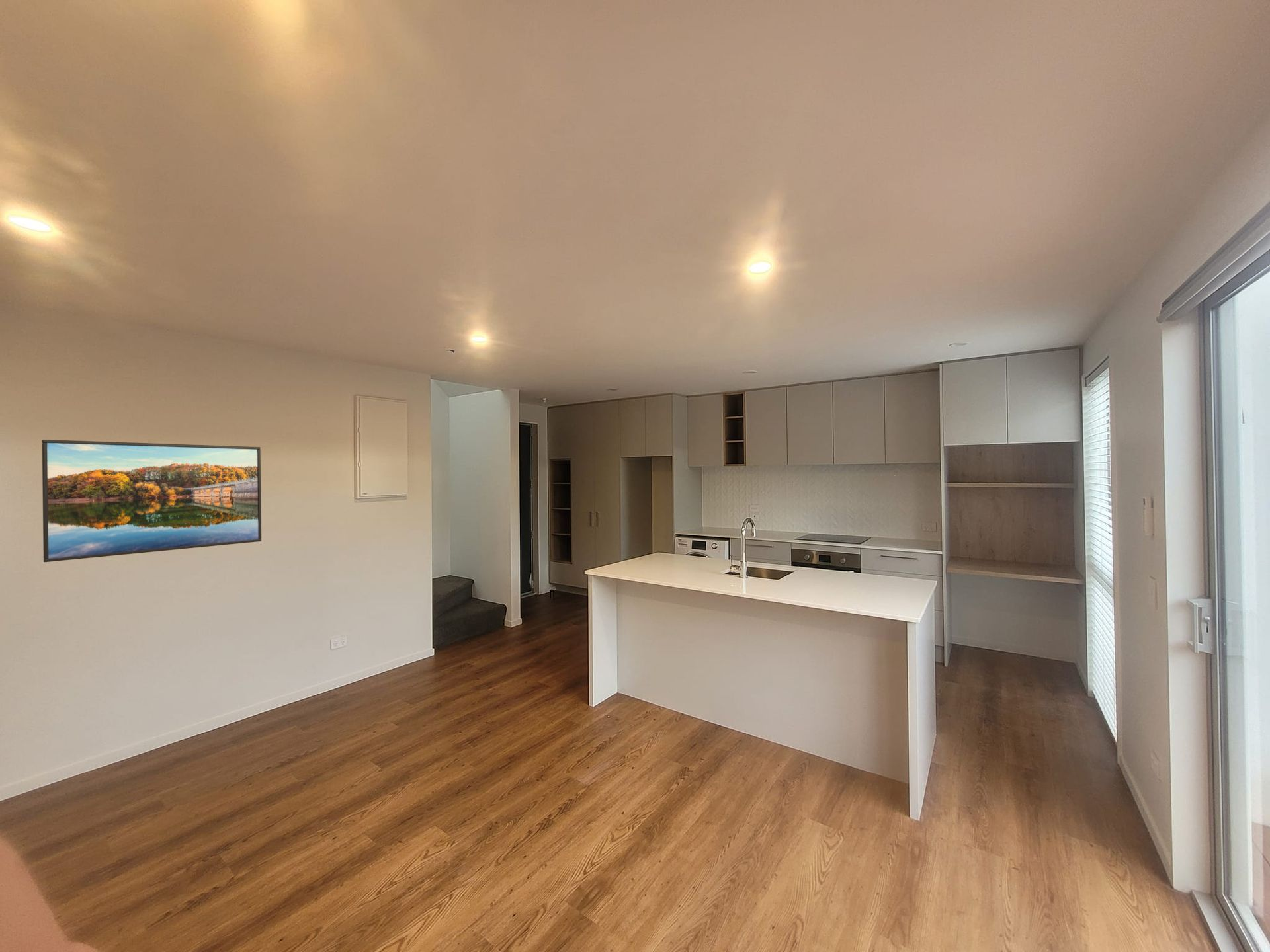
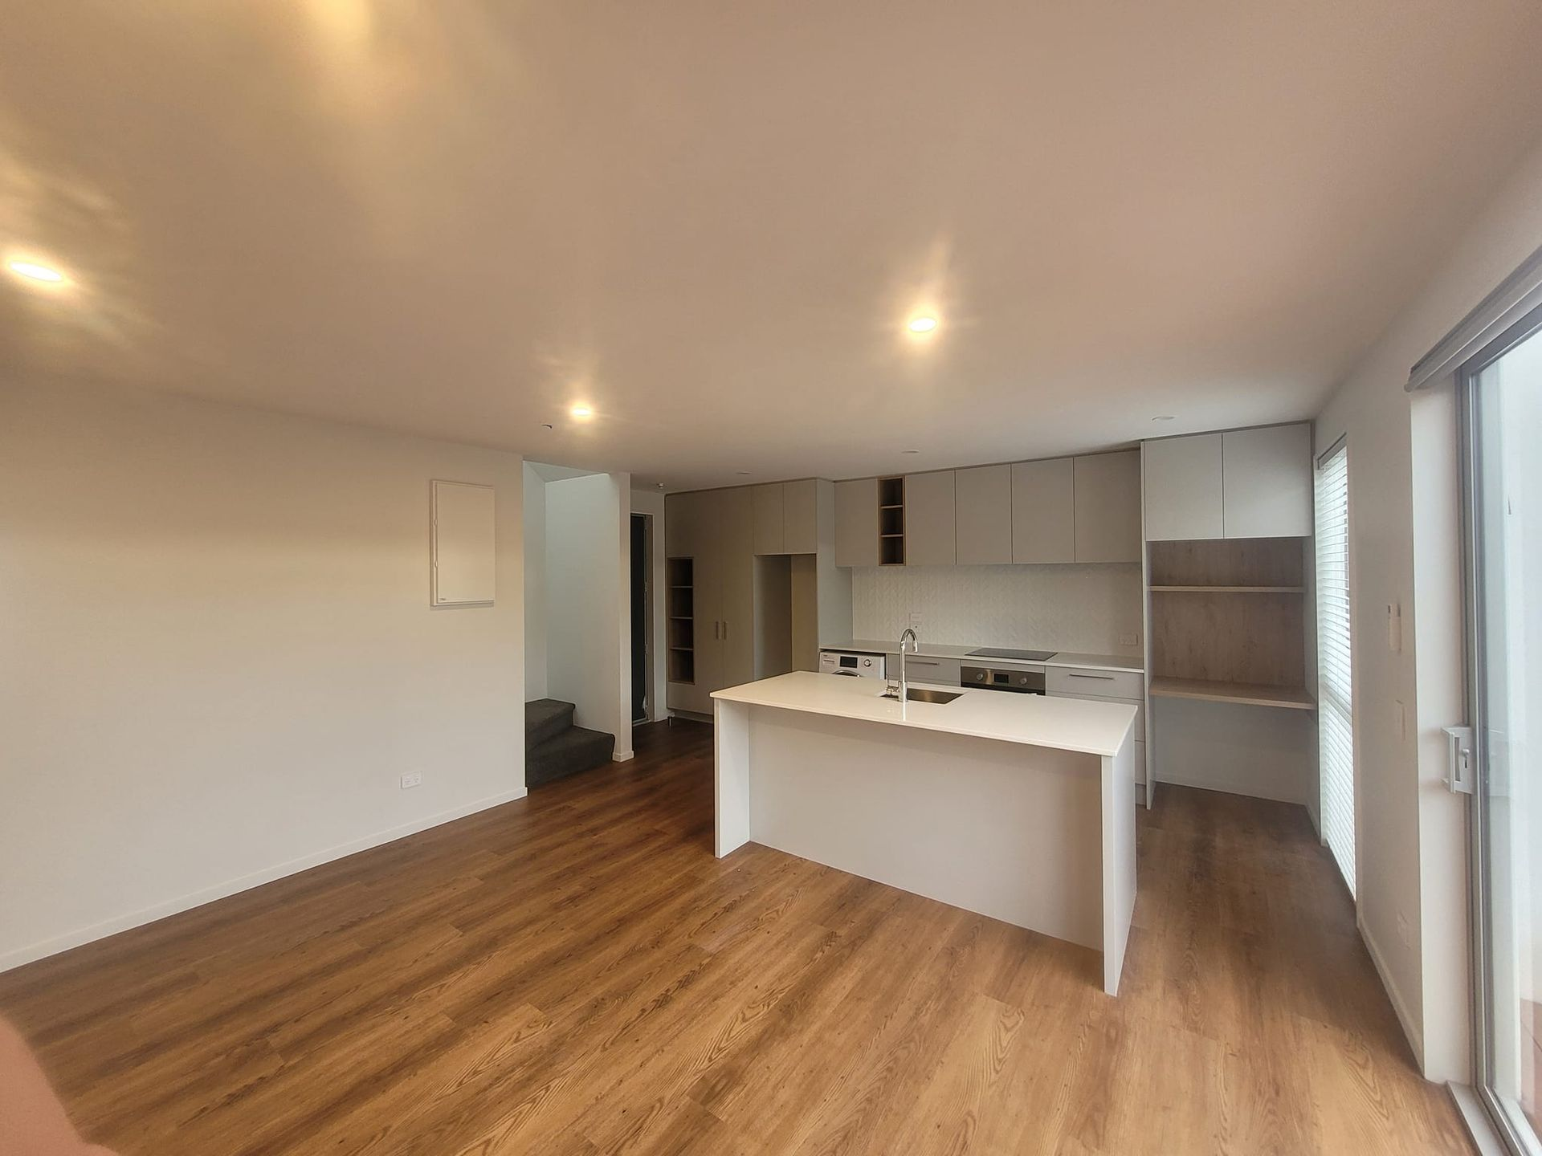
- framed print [42,439,262,563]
